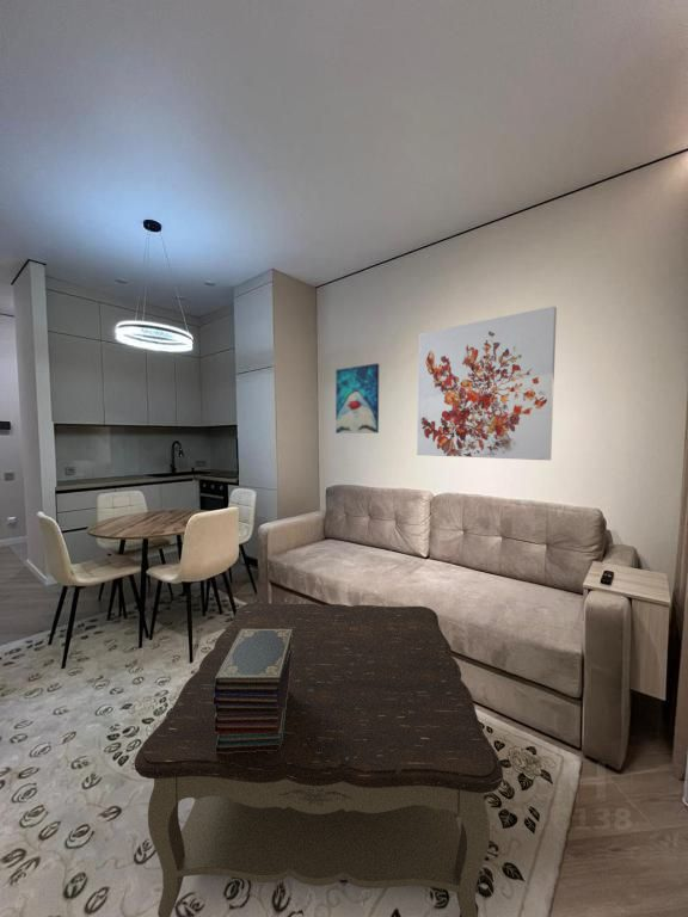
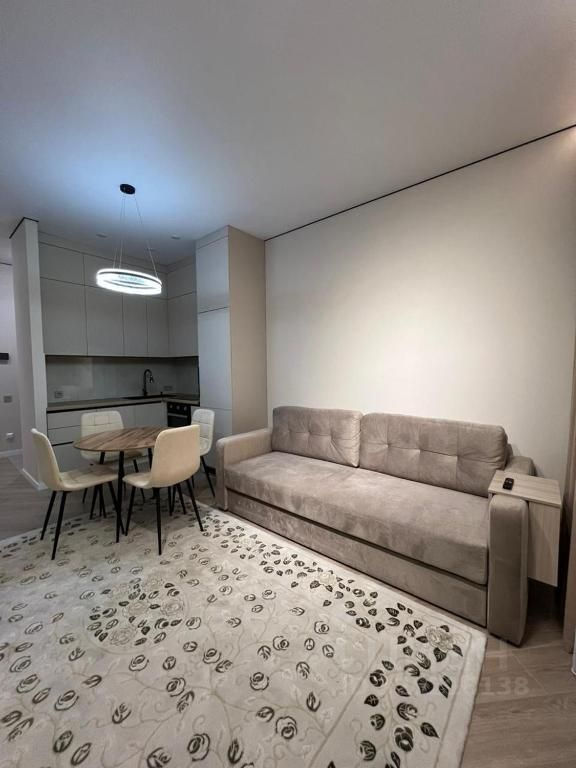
- wall art [334,362,380,435]
- coffee table [134,602,504,917]
- wall art [416,306,558,461]
- book stack [213,629,294,753]
